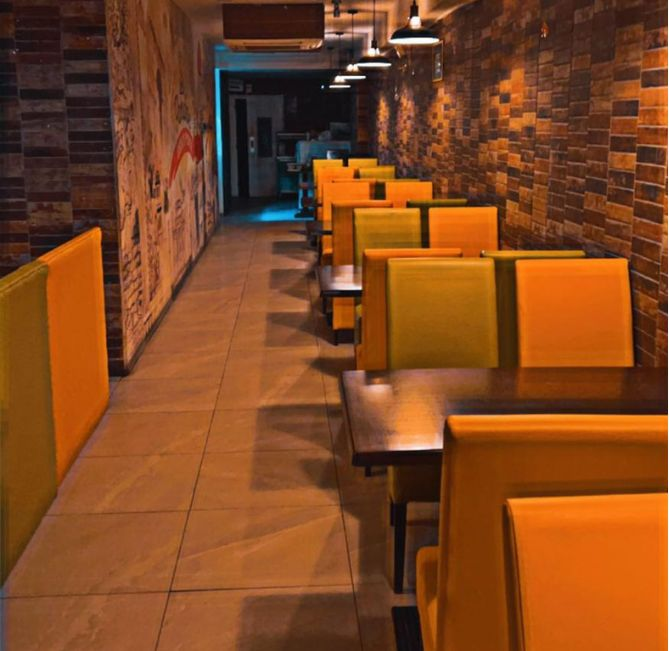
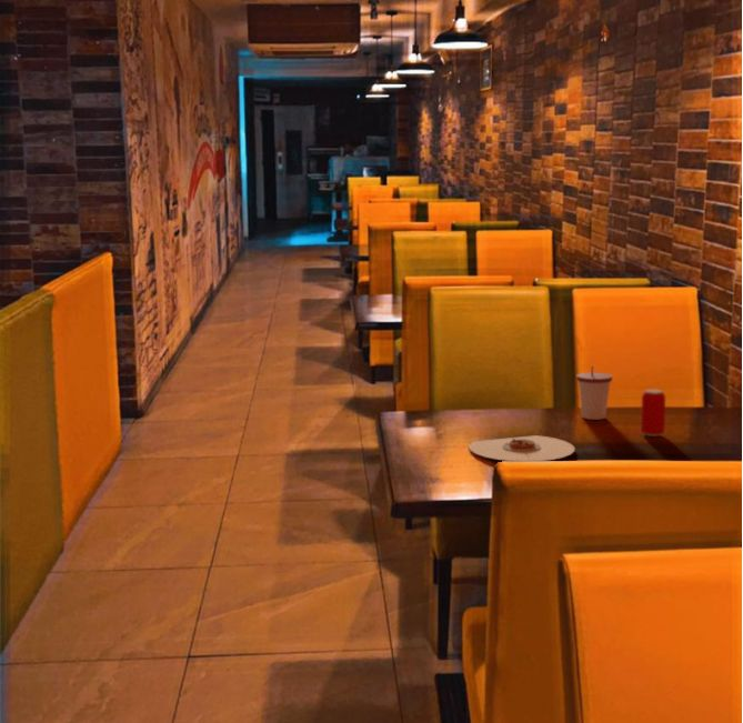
+ beverage can [640,389,666,438]
+ cup [575,365,613,421]
+ plate [468,434,575,462]
